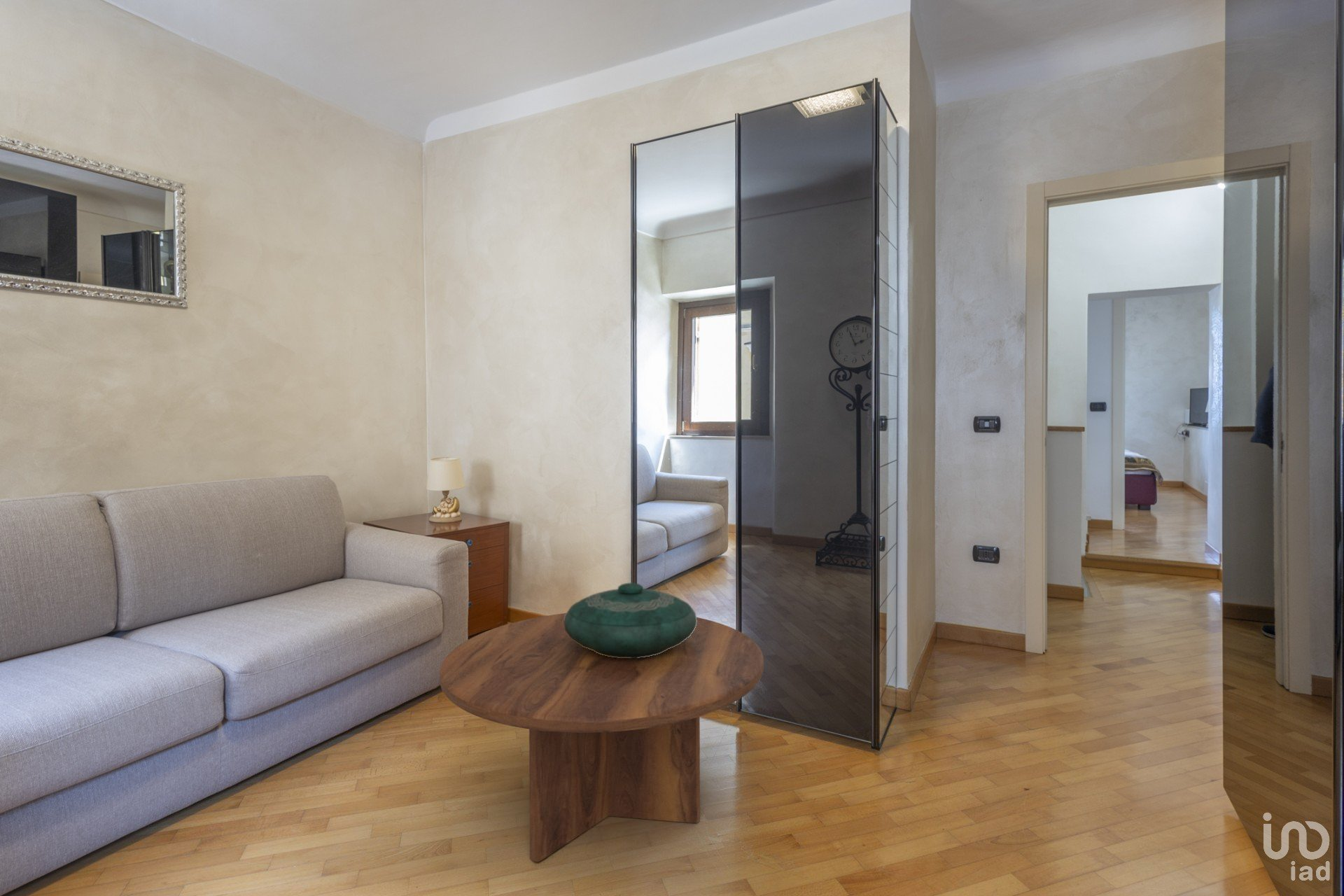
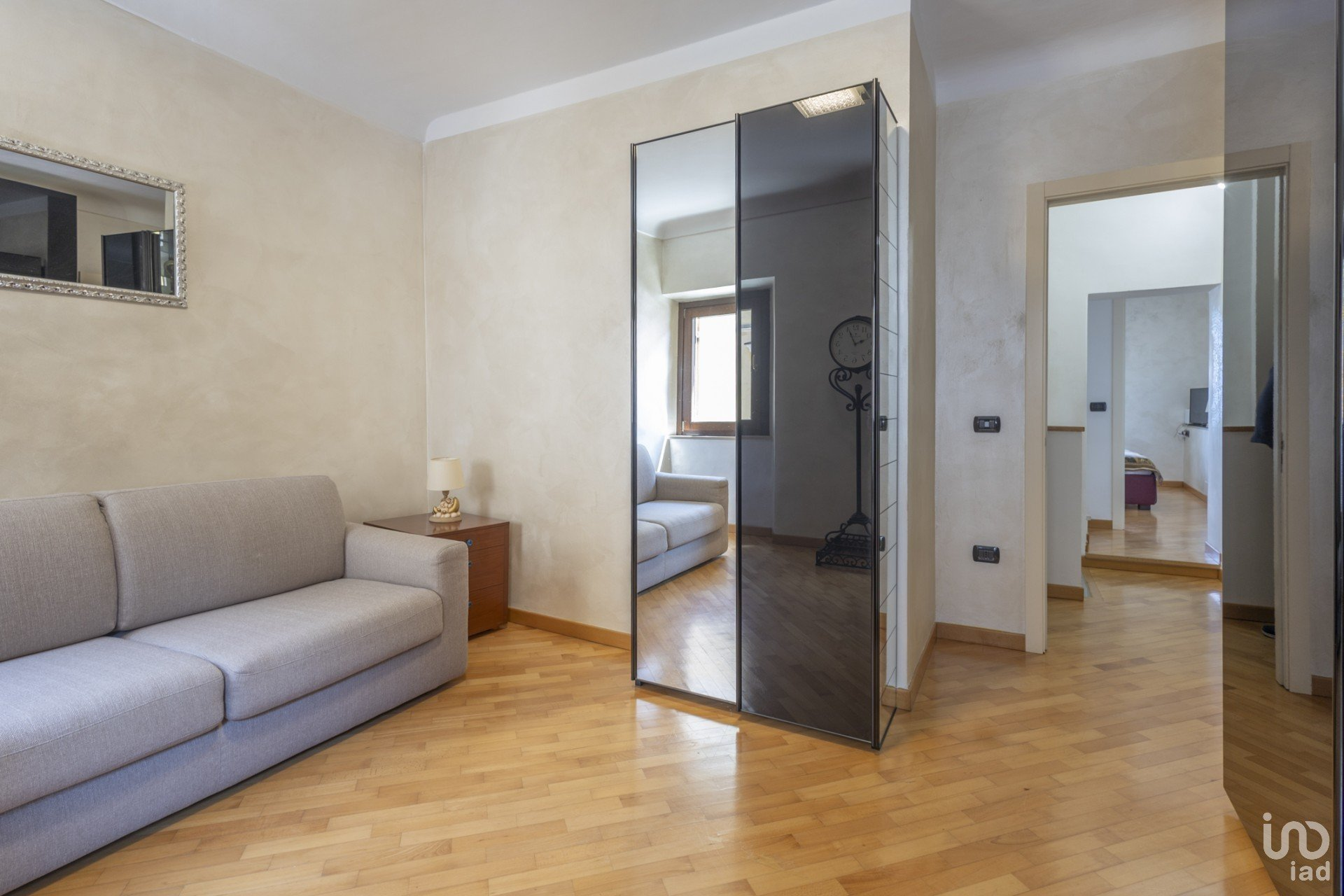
- decorative bowl [563,582,697,658]
- coffee table [439,612,764,862]
